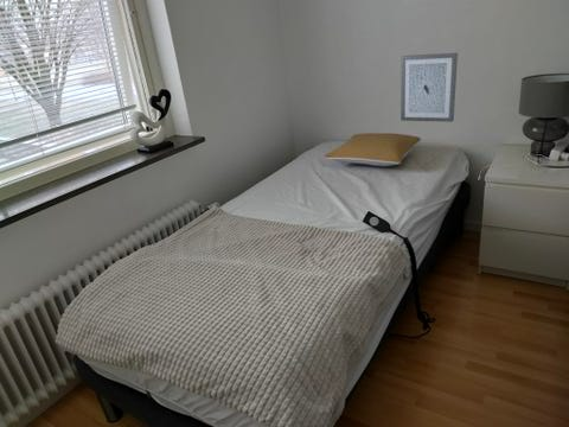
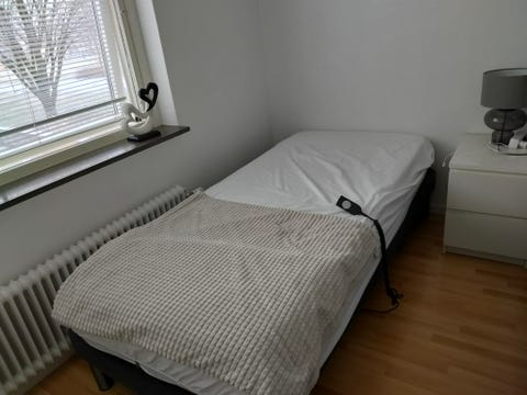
- pillow [324,132,422,167]
- wall art [399,52,459,123]
